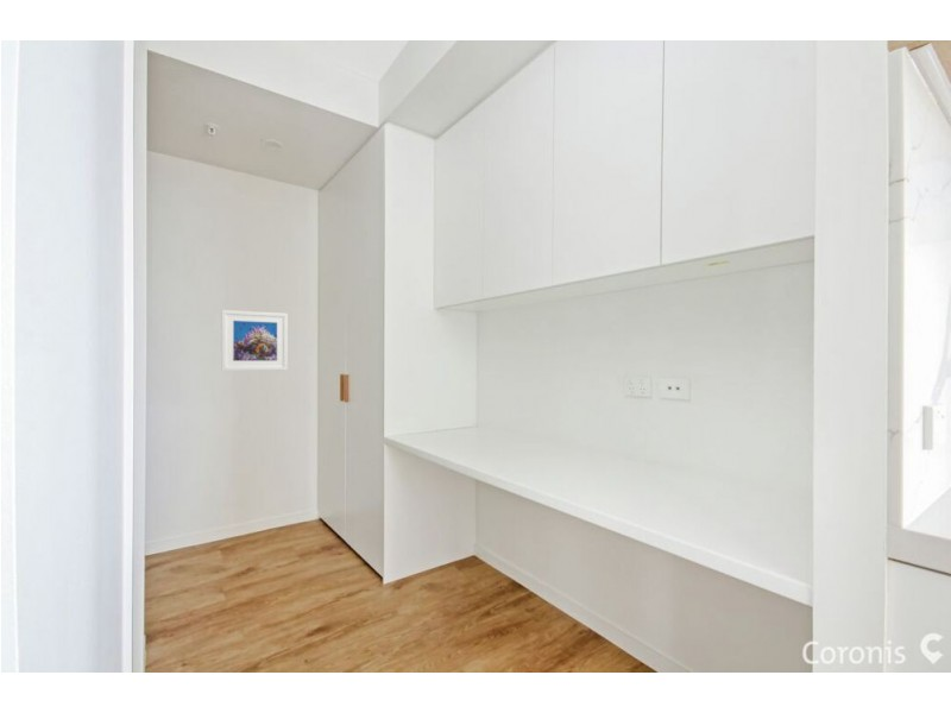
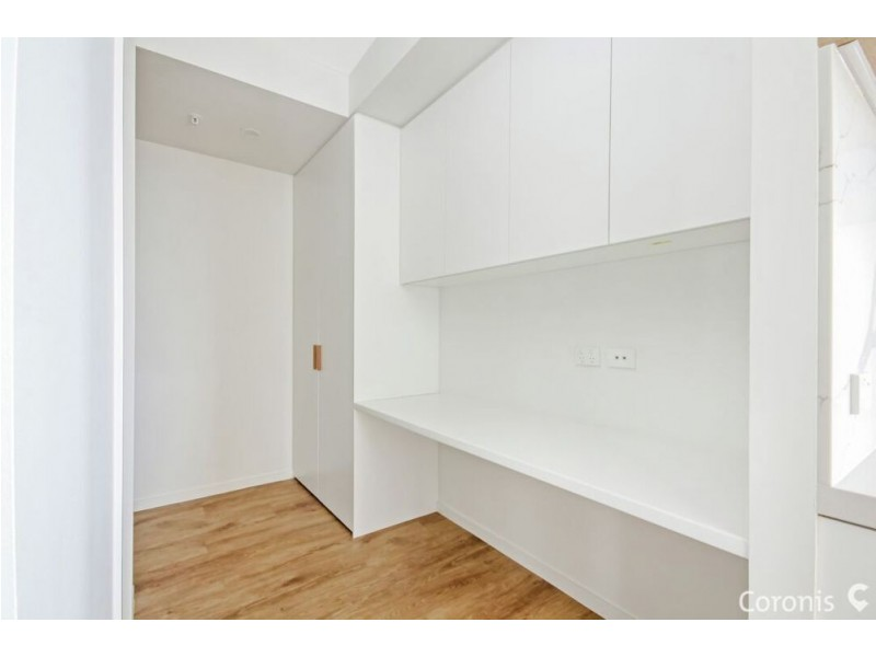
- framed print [220,309,289,372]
